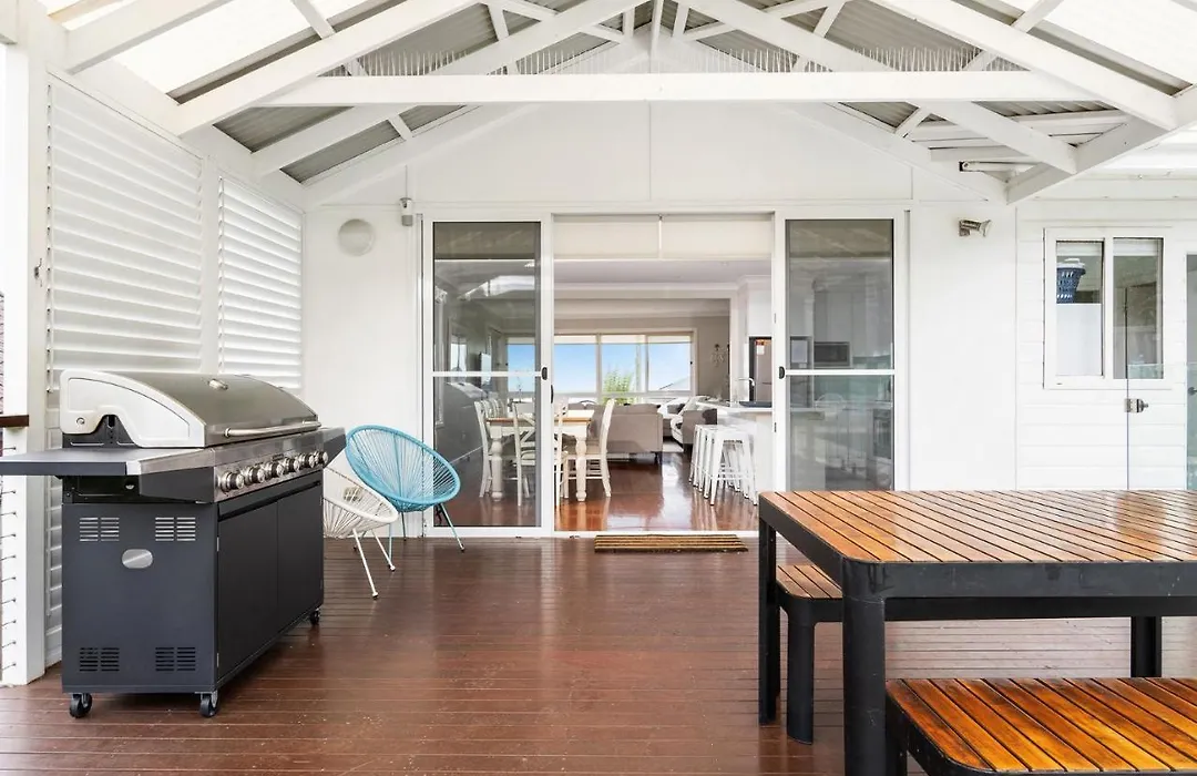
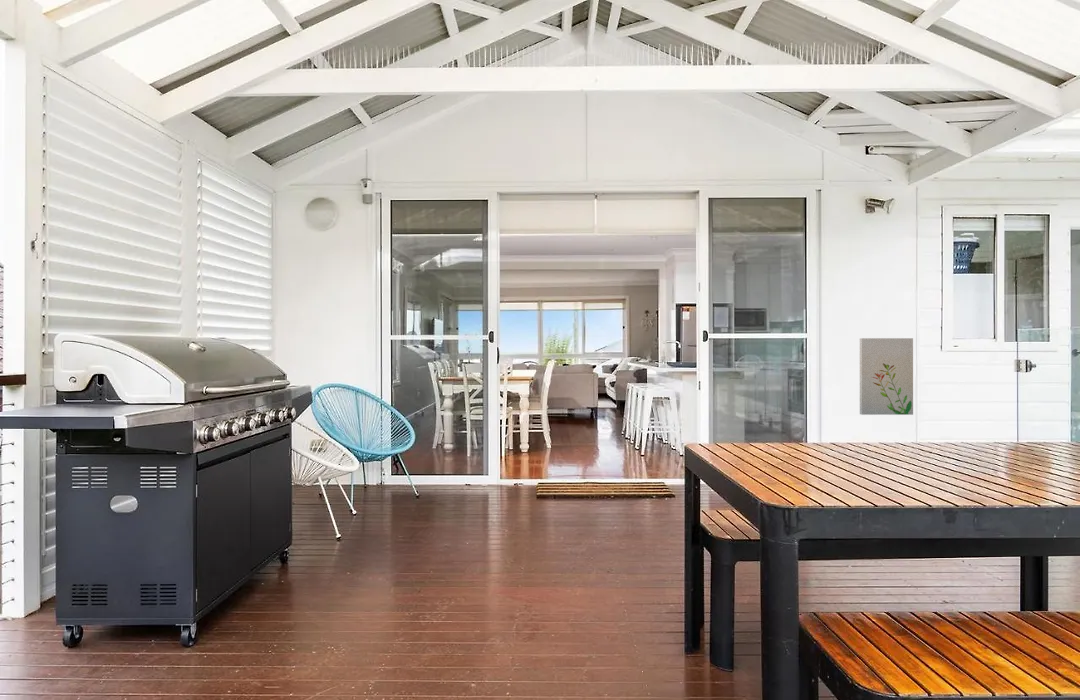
+ wall art [859,337,914,416]
